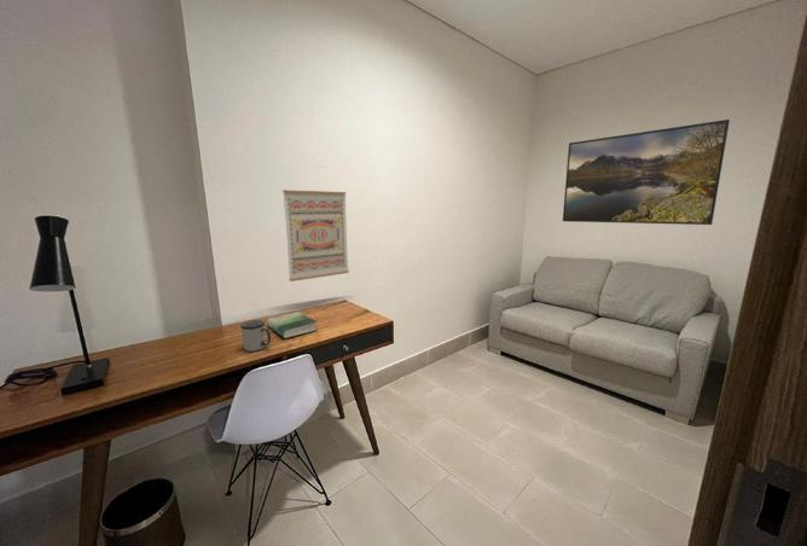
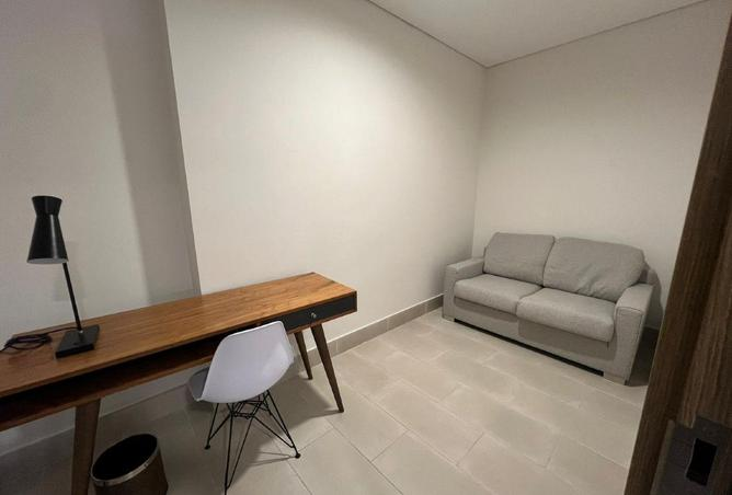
- wall art [281,188,350,283]
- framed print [562,118,731,226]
- book [266,310,318,339]
- mug [239,319,272,353]
